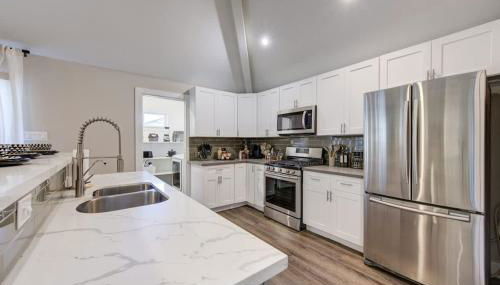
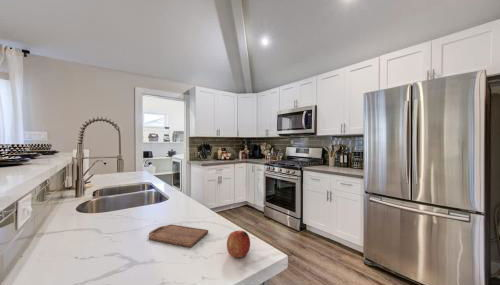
+ cutting board [148,224,209,248]
+ fruit [226,230,251,259]
